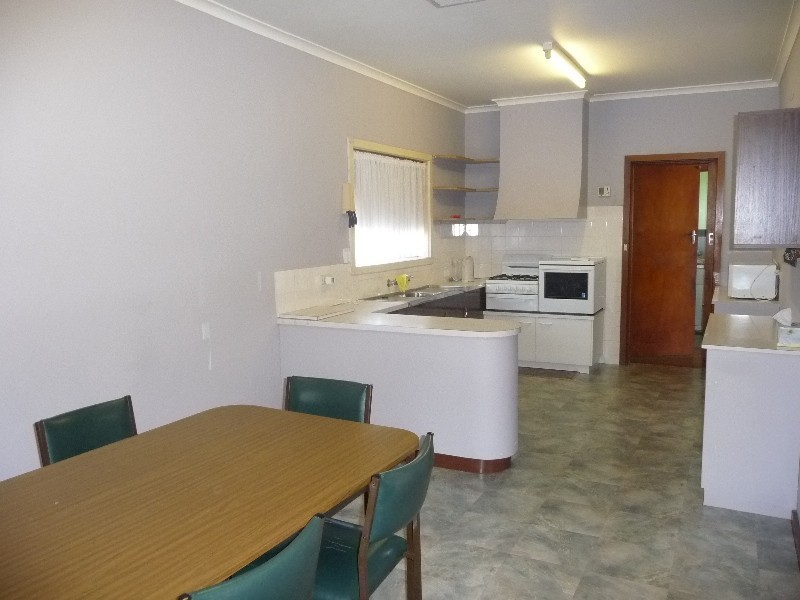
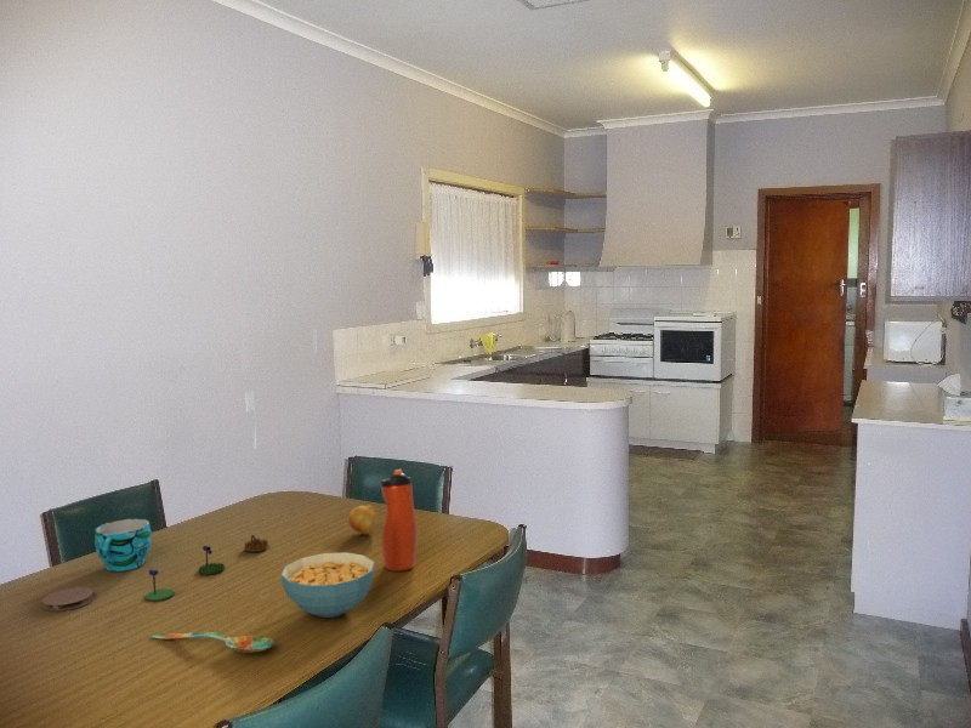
+ water bottle [380,468,418,573]
+ plant [144,534,269,603]
+ spoon [149,631,276,654]
+ cup [93,518,153,573]
+ fruit [347,504,379,535]
+ coaster [41,586,95,613]
+ cereal bowl [279,551,376,619]
